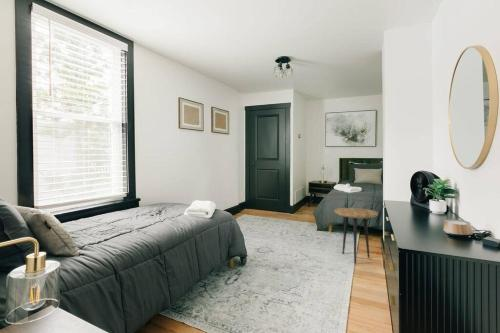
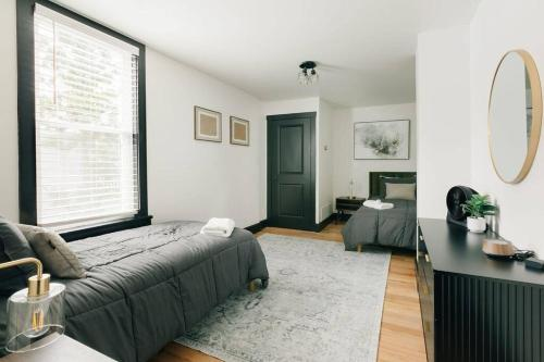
- side table [333,207,379,264]
